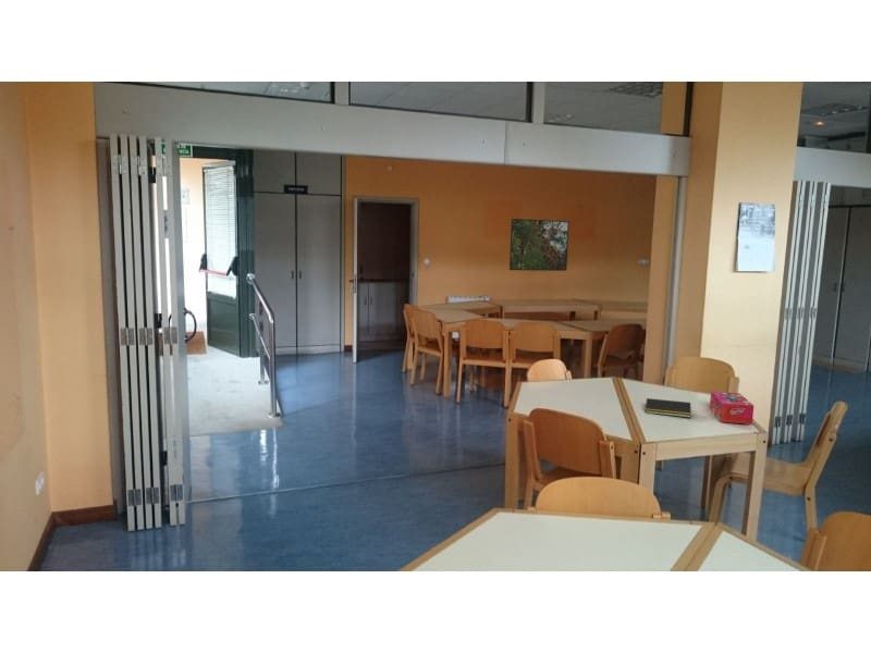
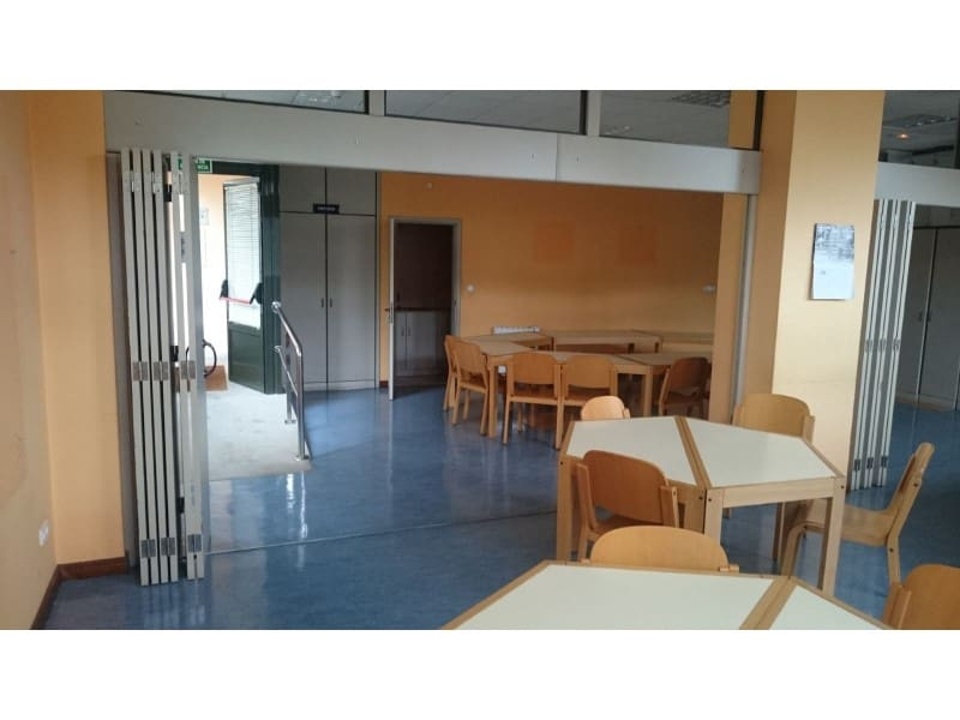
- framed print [508,218,571,272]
- notepad [645,397,692,419]
- tissue box [709,391,755,426]
